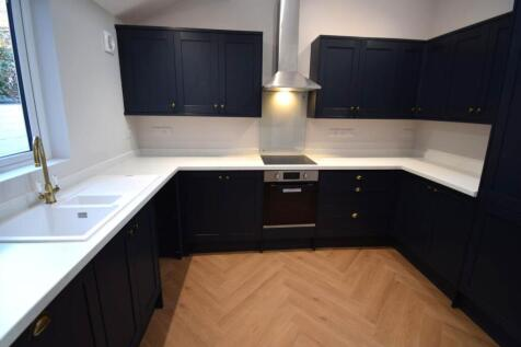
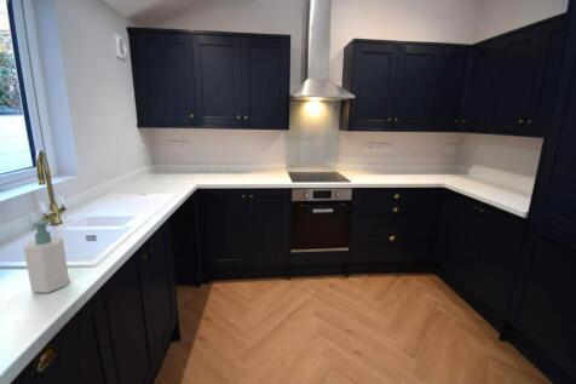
+ soap bottle [23,219,70,294]
